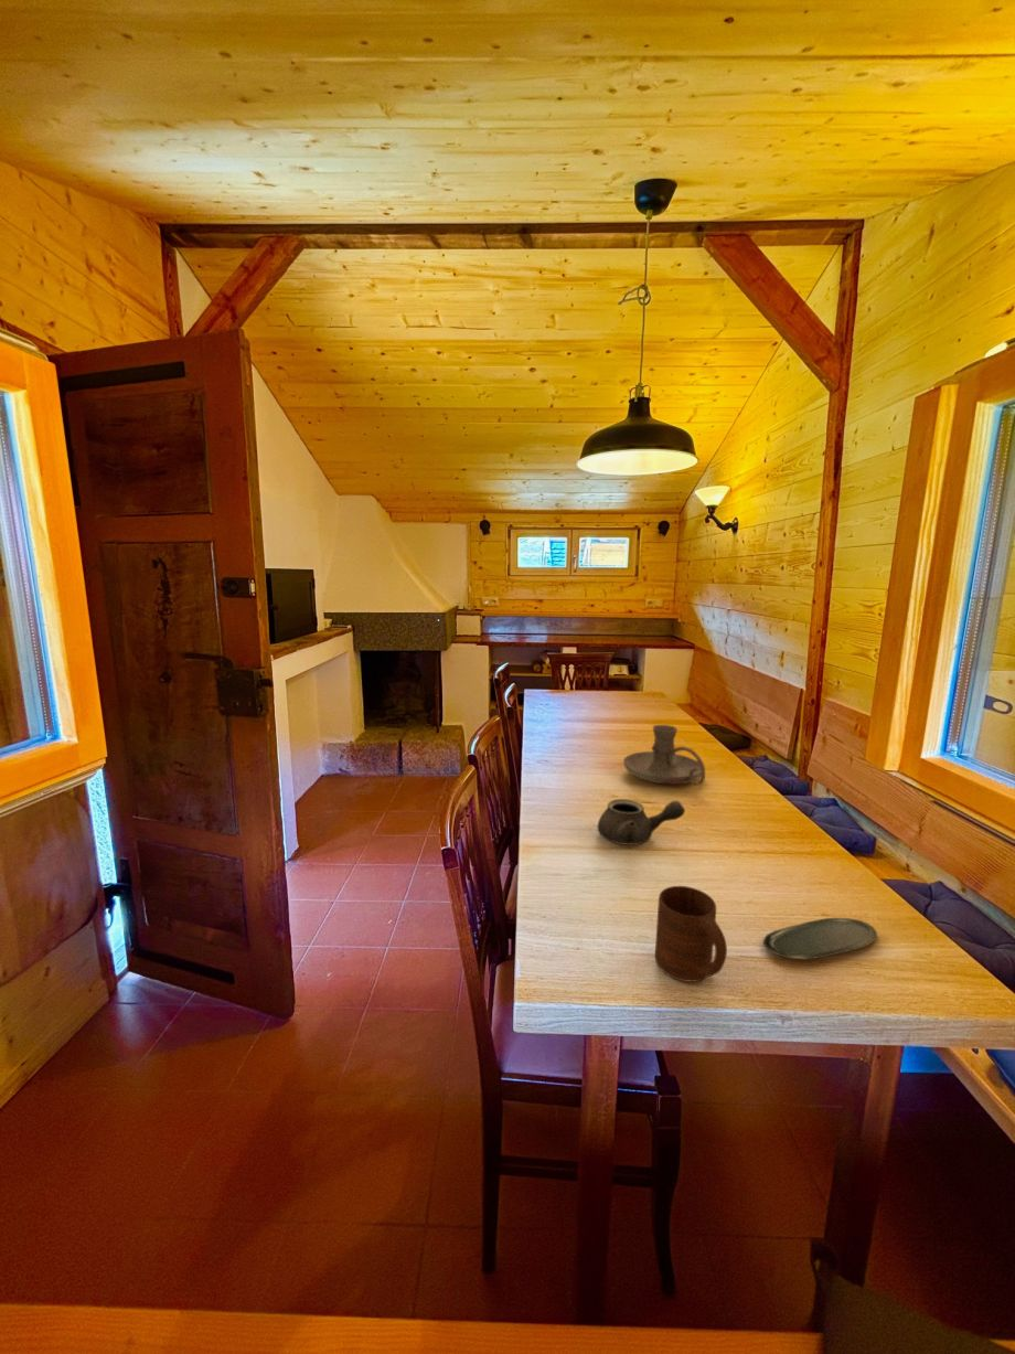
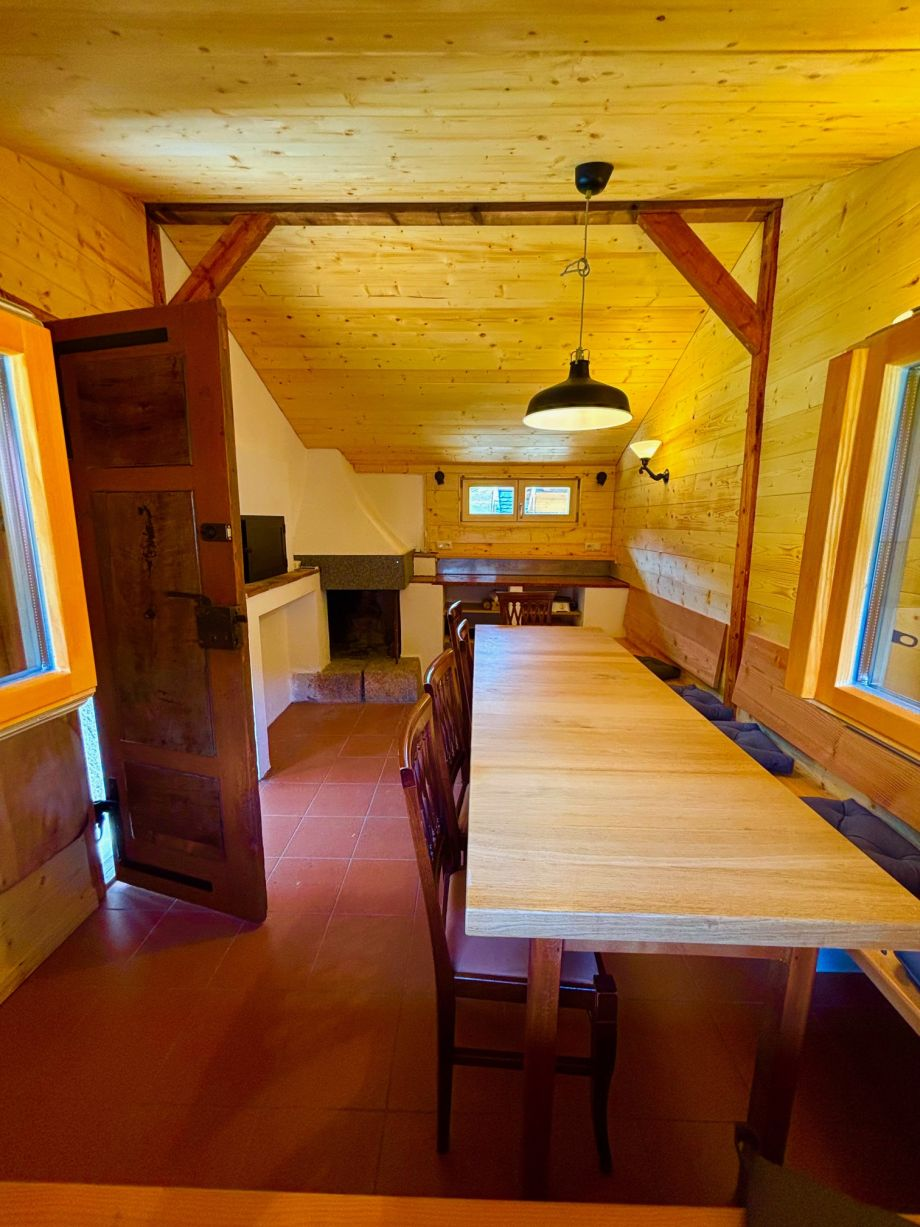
- oval tray [762,917,878,960]
- candle holder [622,724,706,786]
- teapot [597,798,686,846]
- cup [654,885,728,983]
